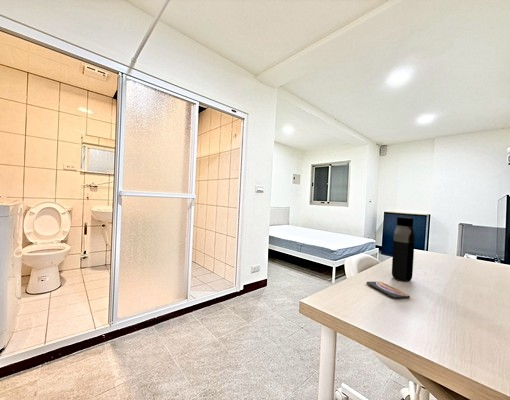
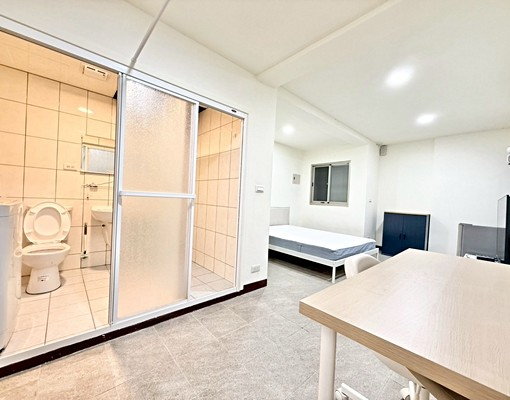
- smartphone [366,280,411,300]
- water bottle [391,216,416,283]
